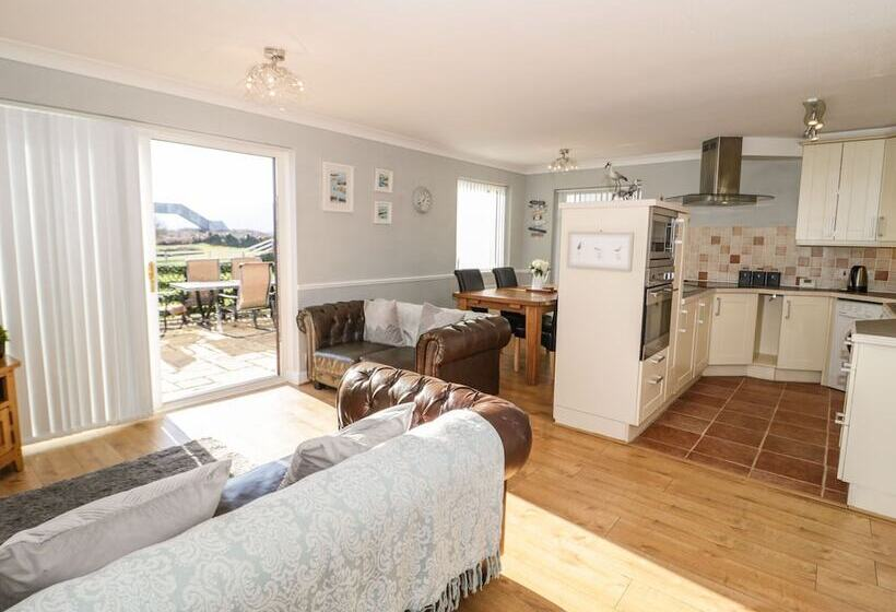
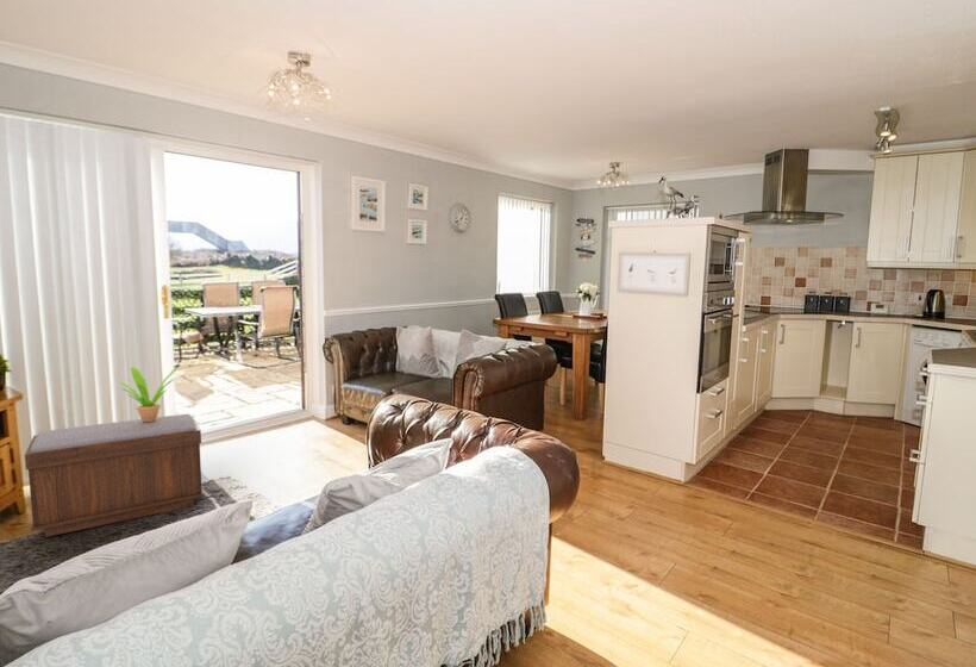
+ bench [24,413,205,538]
+ potted plant [118,364,181,422]
